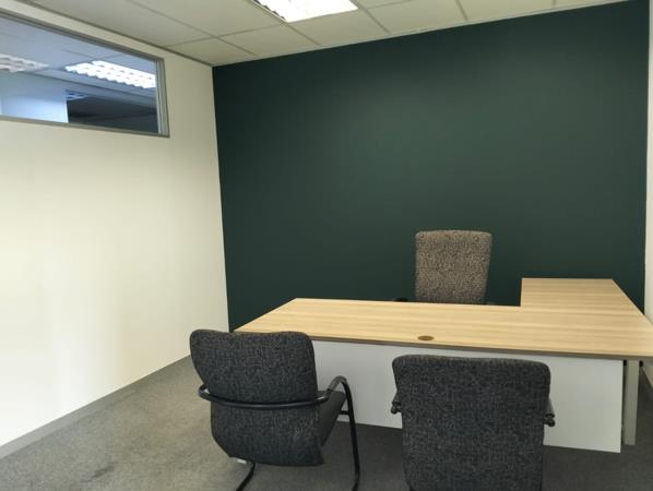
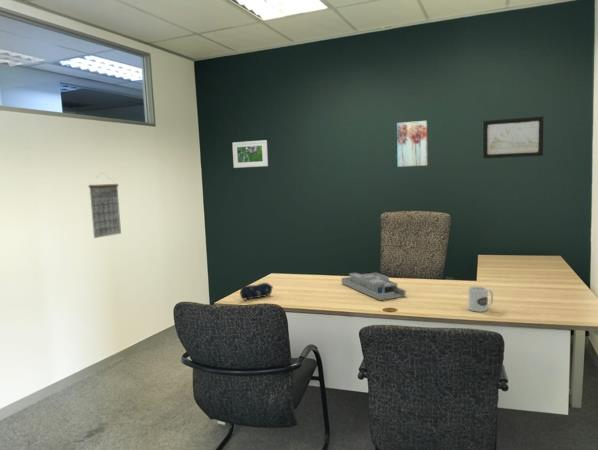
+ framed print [231,139,269,169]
+ wall art [482,115,545,160]
+ pencil case [239,282,274,300]
+ desk organizer [340,272,407,301]
+ mug [468,285,494,313]
+ wall art [396,120,428,168]
+ calendar [88,171,122,239]
